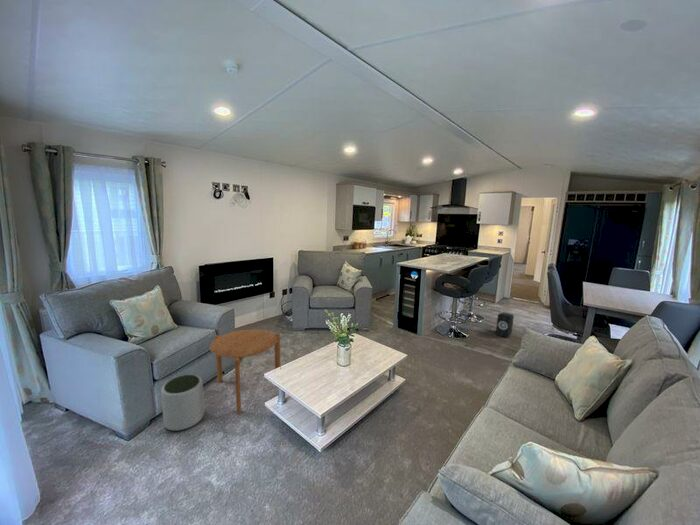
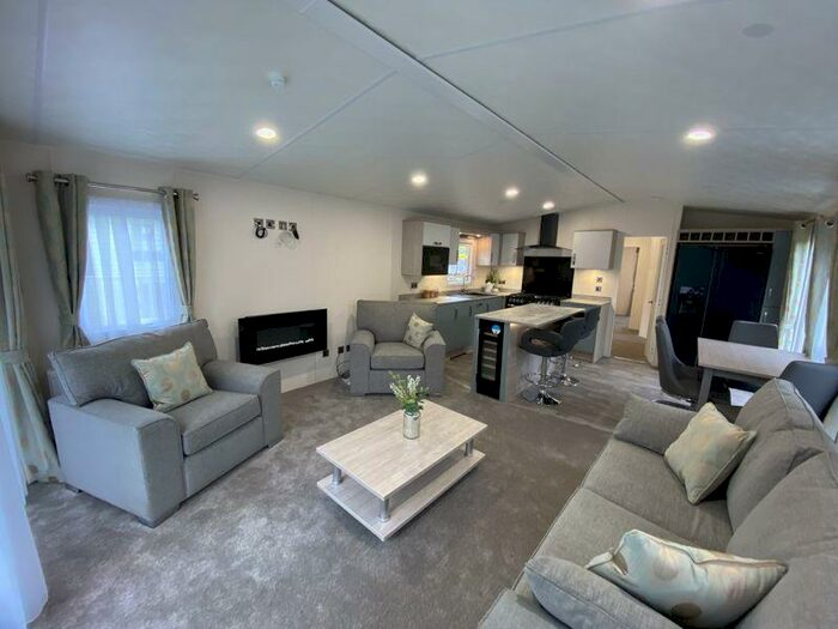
- speaker [495,311,515,338]
- plant pot [160,374,205,432]
- side table [209,328,281,415]
